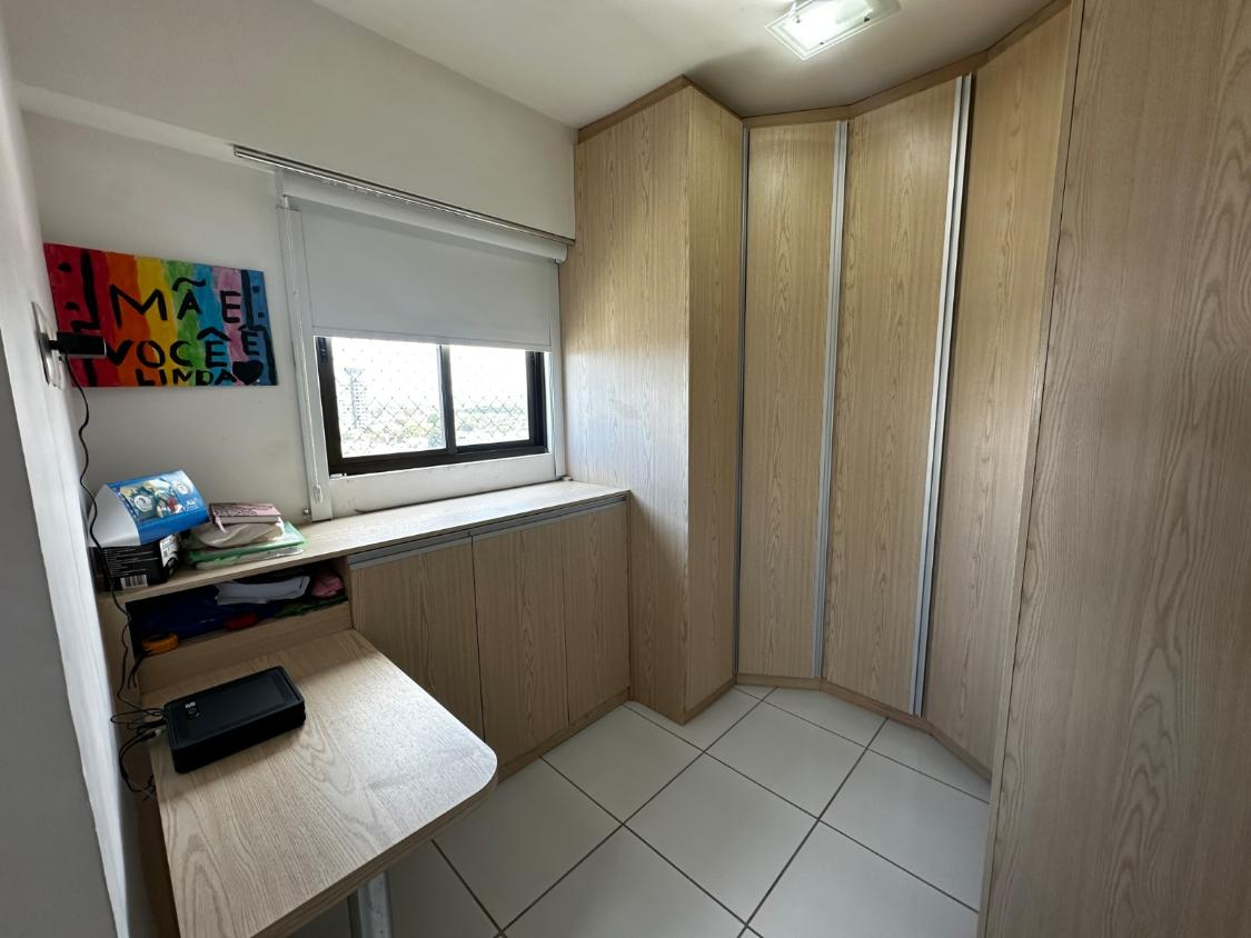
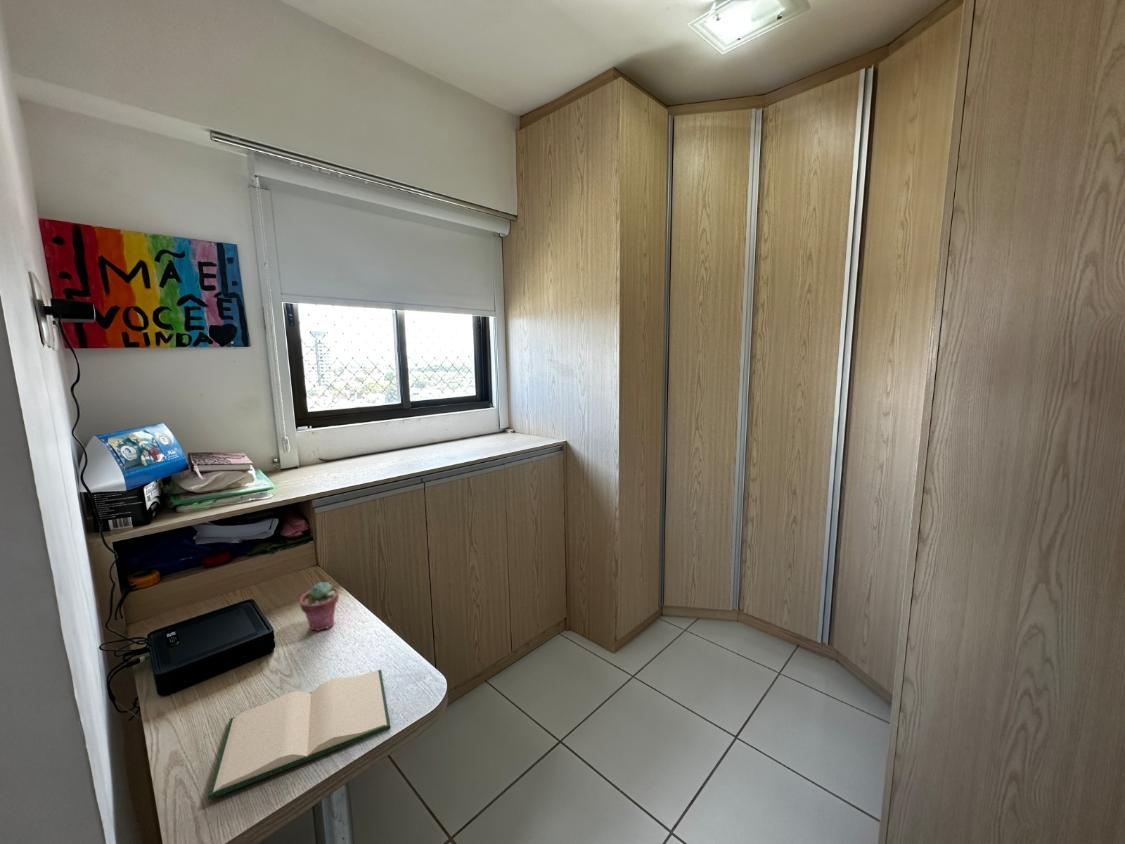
+ hardback book [207,669,391,800]
+ potted succulent [299,581,340,632]
